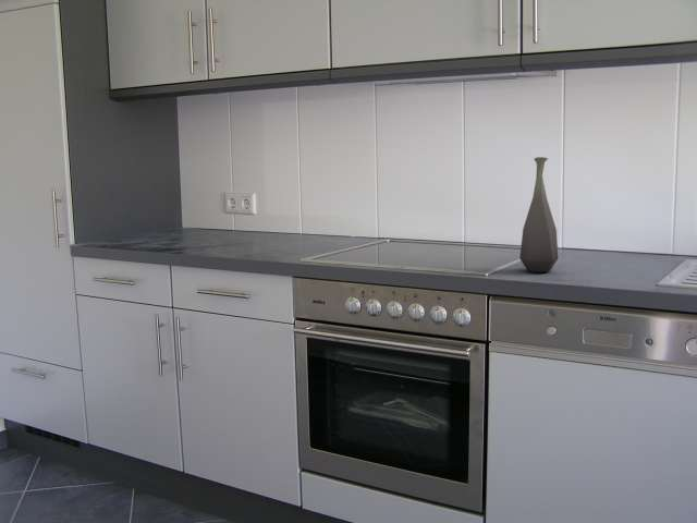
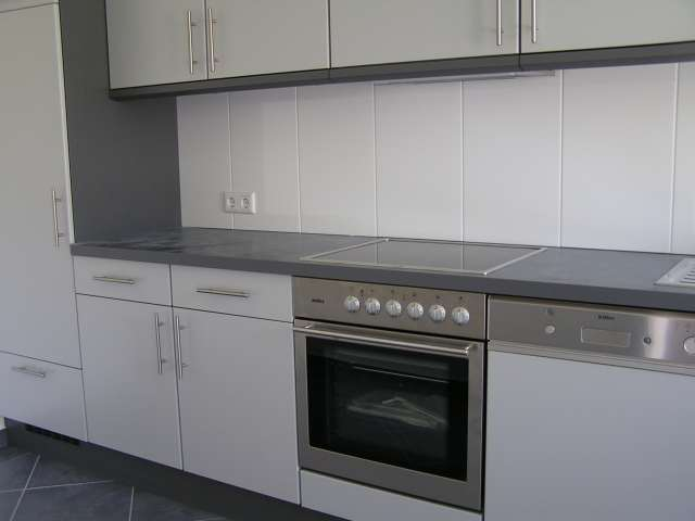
- bottle [518,156,559,273]
